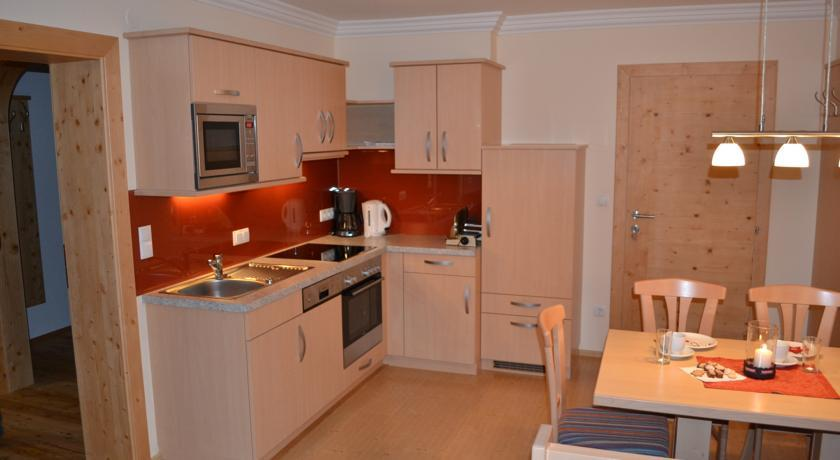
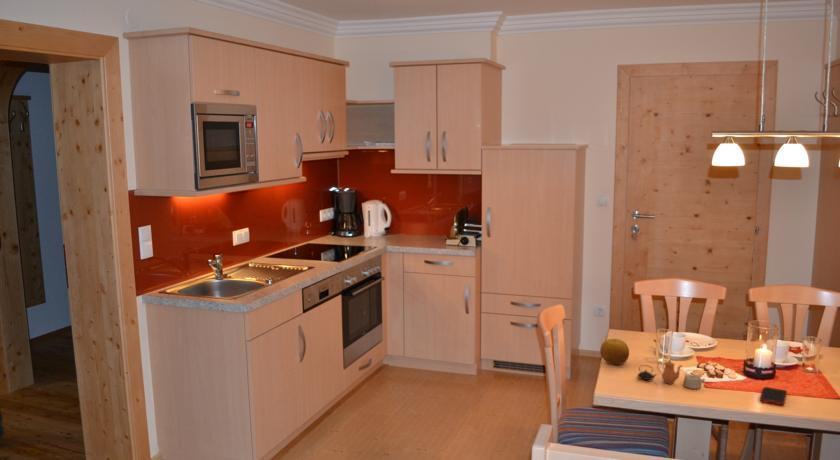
+ cell phone [759,386,788,406]
+ fruit [599,338,630,366]
+ teapot [636,359,706,390]
